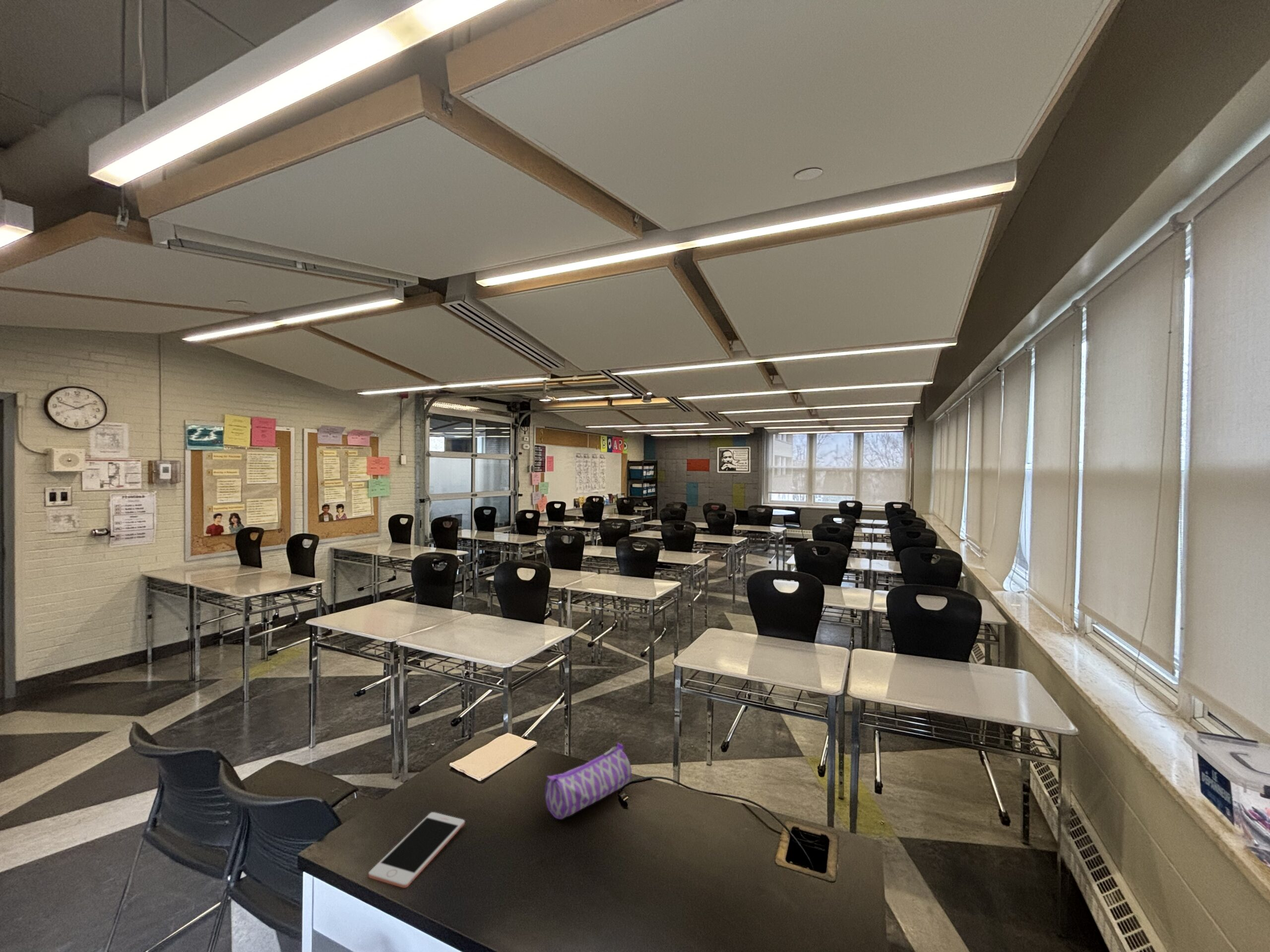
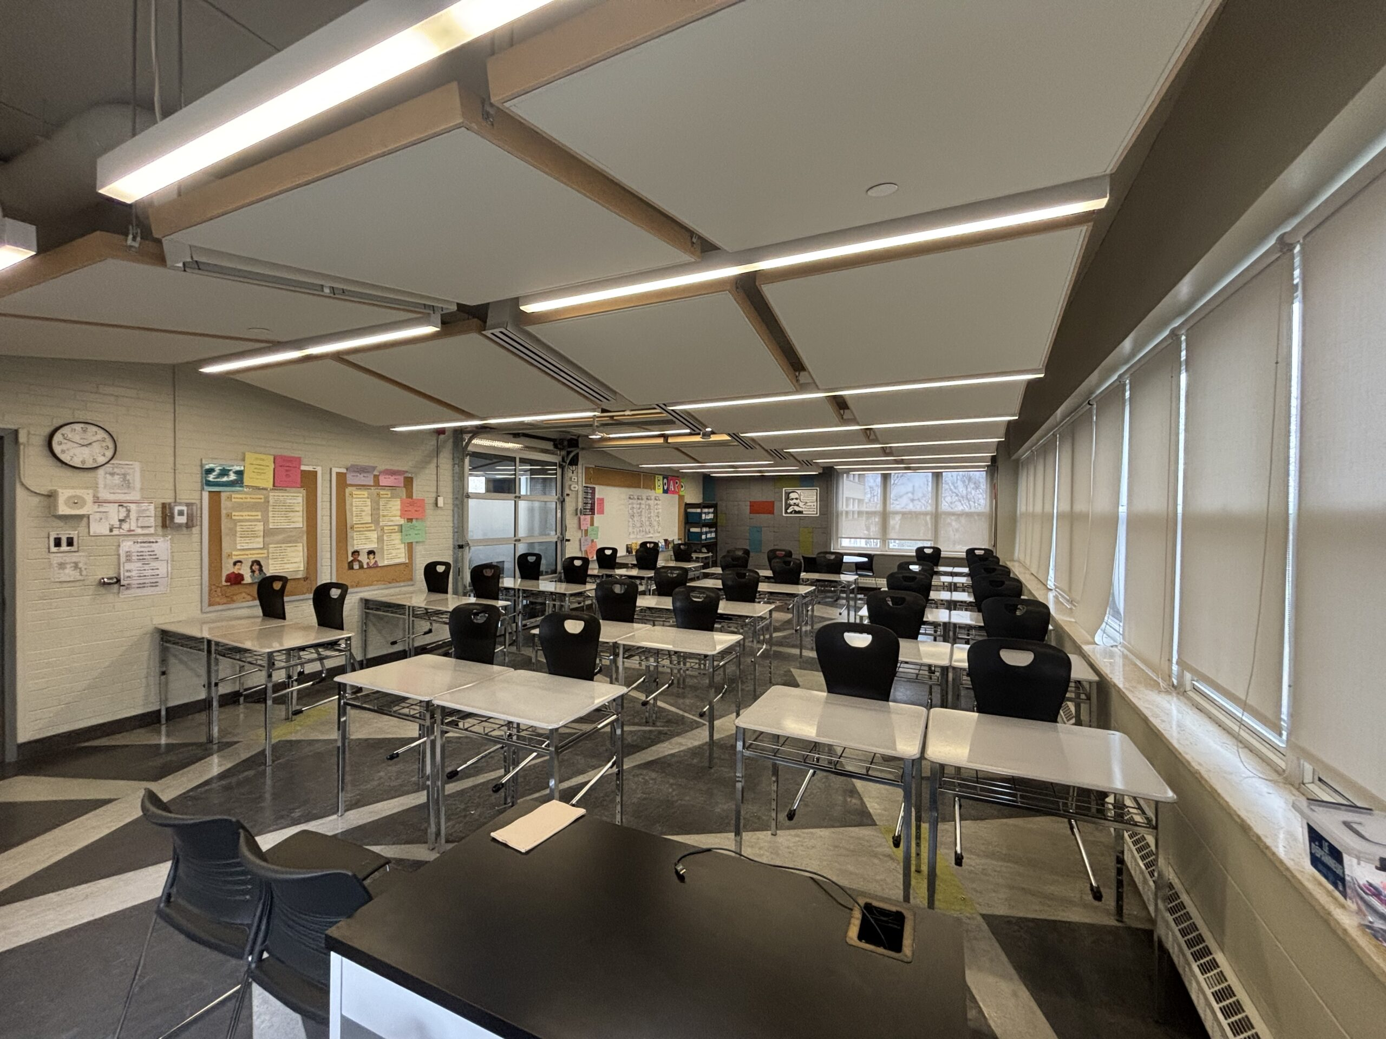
- cell phone [368,812,465,889]
- pencil case [545,742,632,820]
